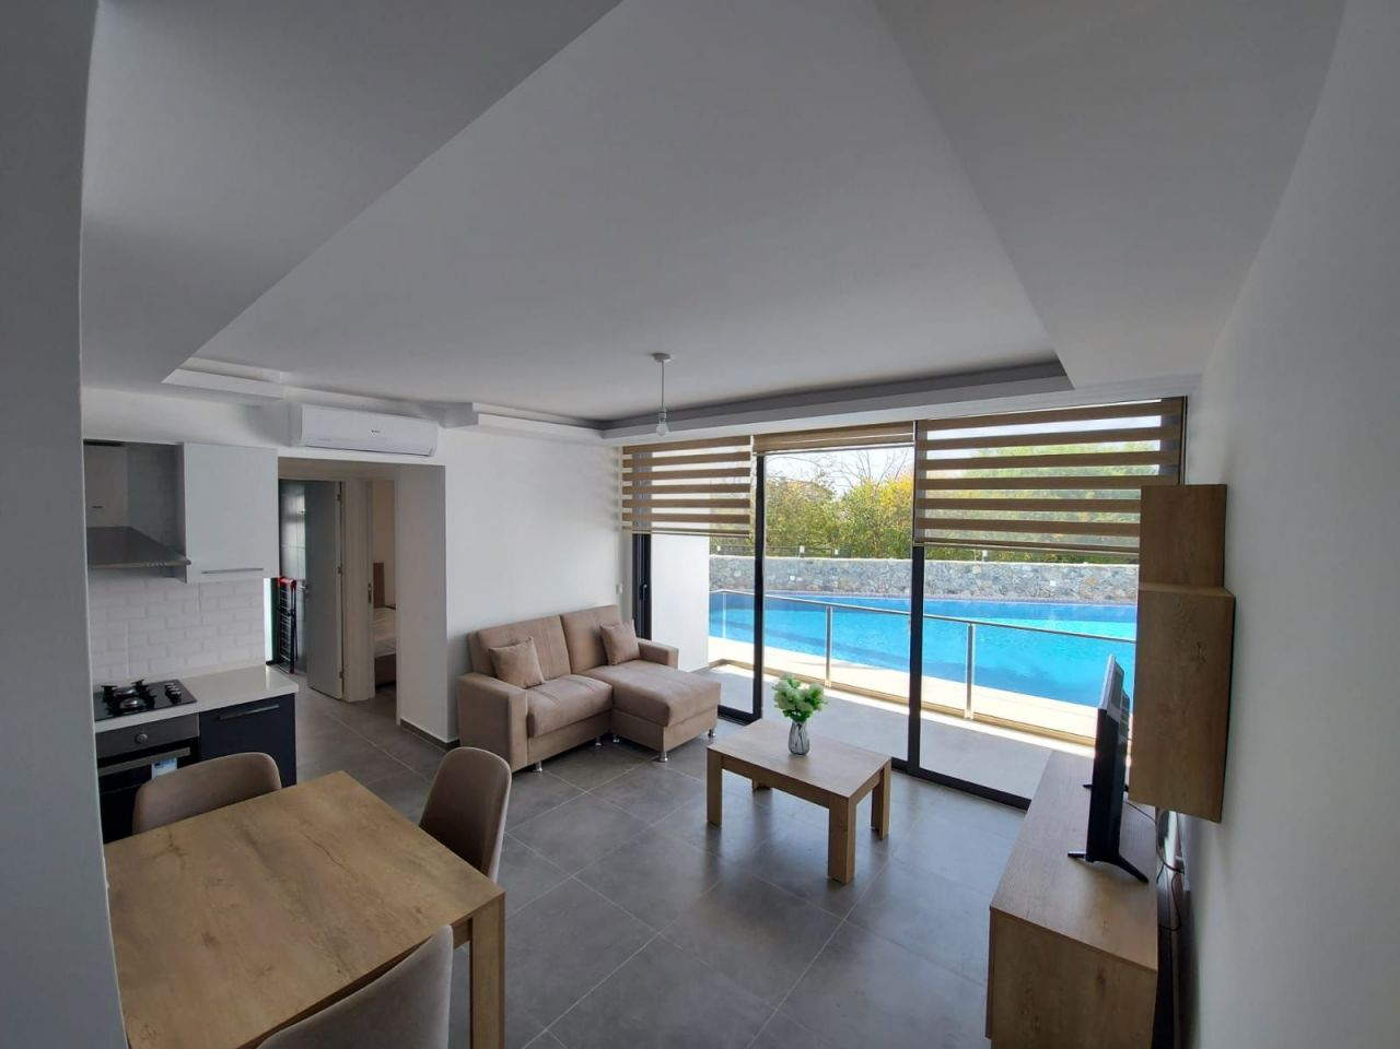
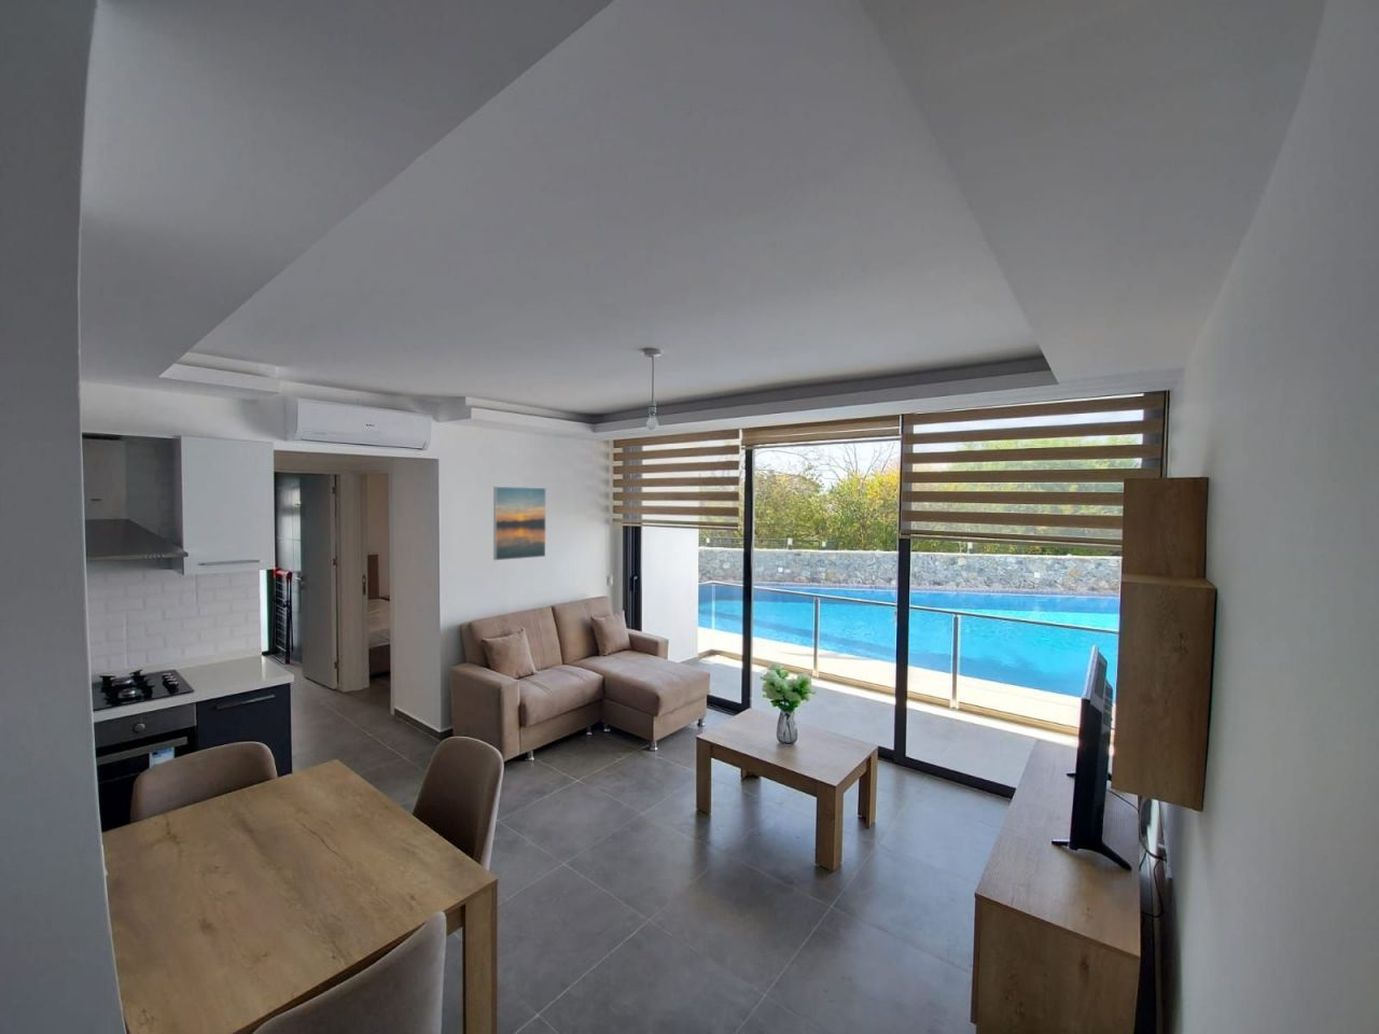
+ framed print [492,486,547,562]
